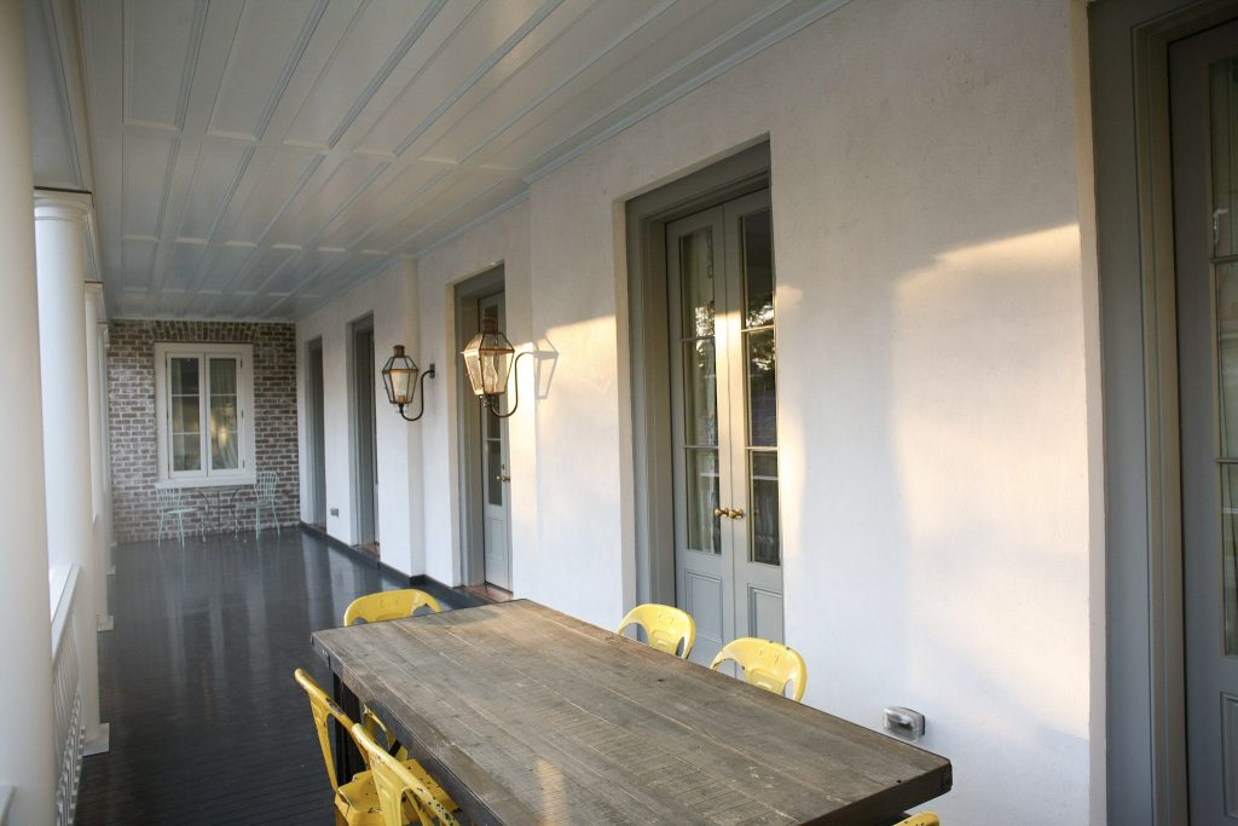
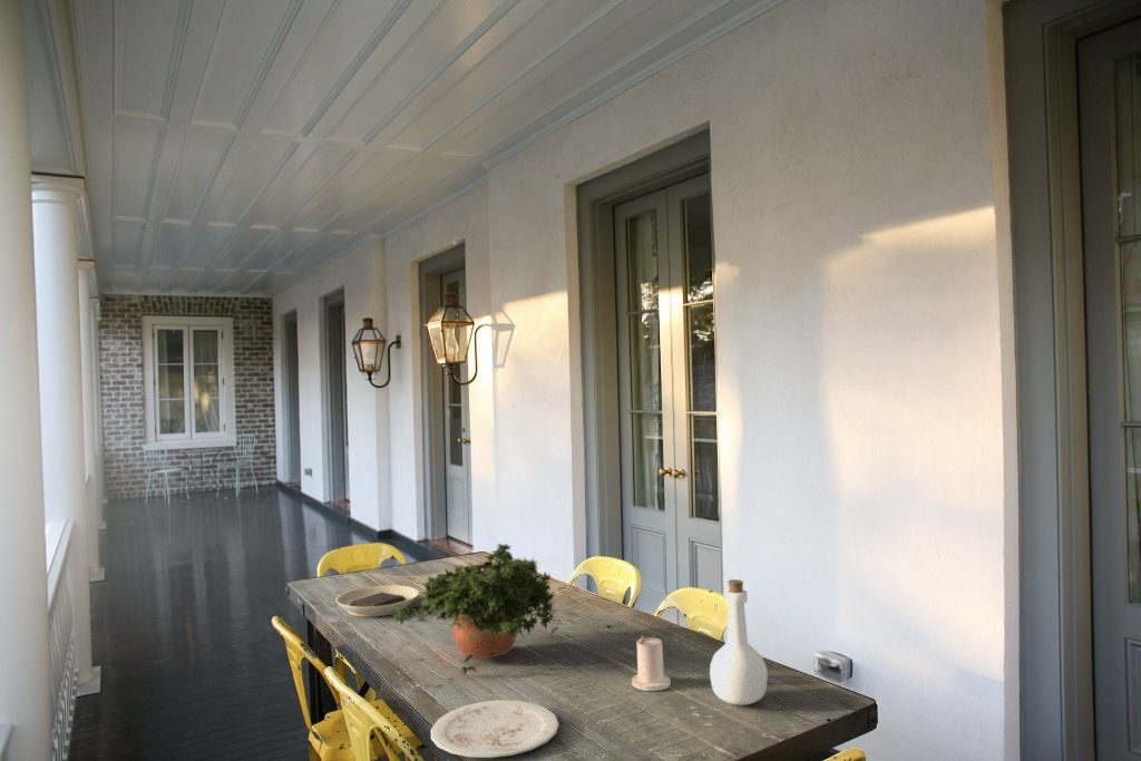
+ bottle [709,578,769,706]
+ plate [430,699,560,759]
+ potted plant [391,543,565,676]
+ plate [335,584,420,618]
+ candle [631,634,672,692]
